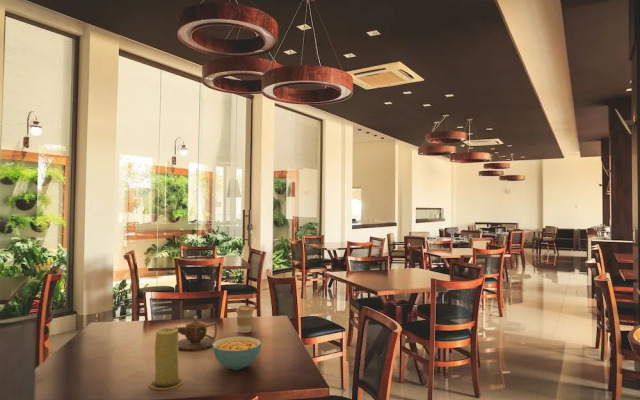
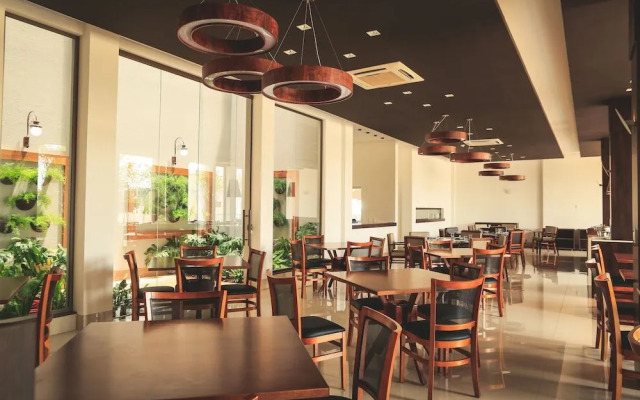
- coffee cup [235,305,255,334]
- cereal bowl [211,335,262,371]
- teapot [173,314,218,352]
- candle [149,327,184,390]
